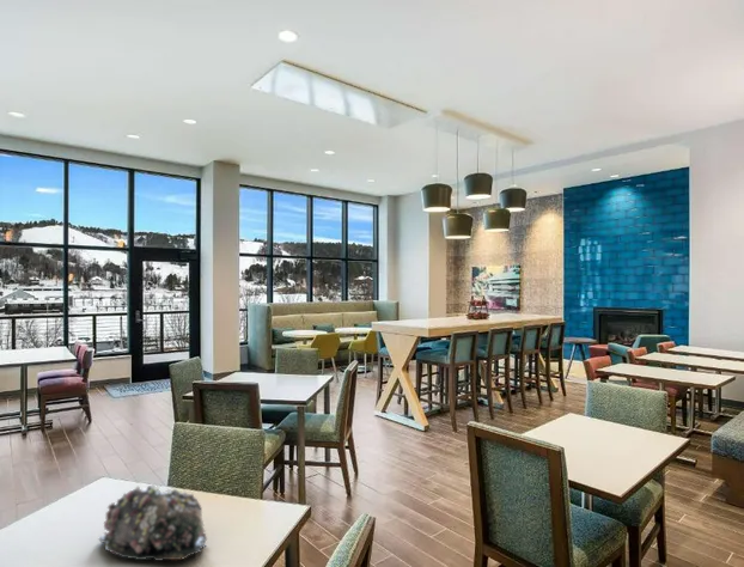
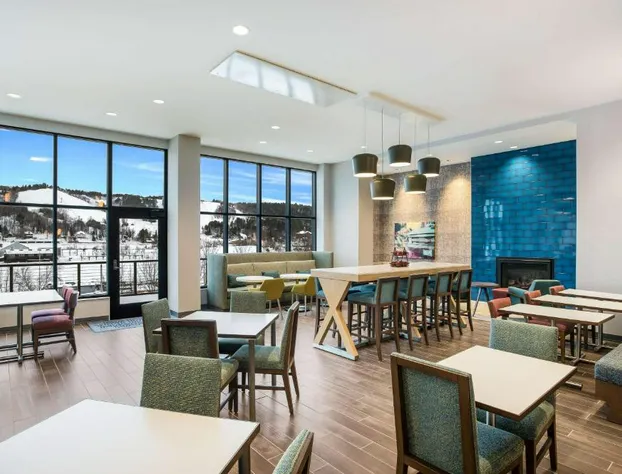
- flower pot [97,483,208,562]
